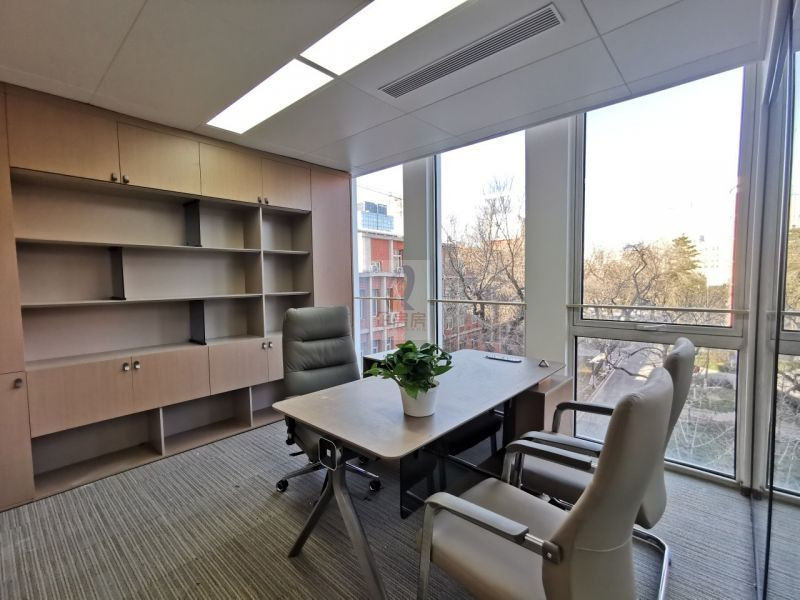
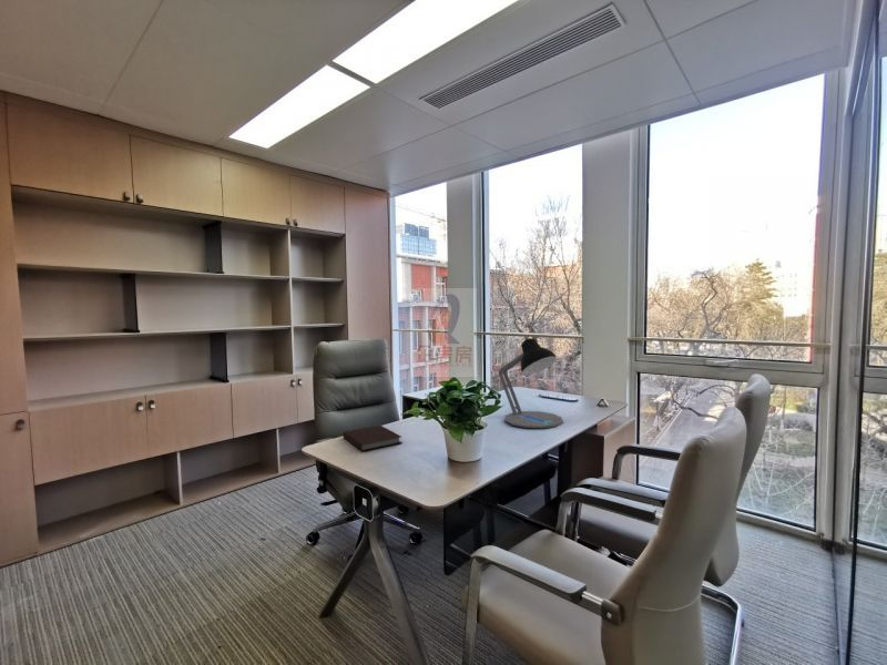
+ notebook [341,424,404,452]
+ desk lamp [498,337,564,429]
